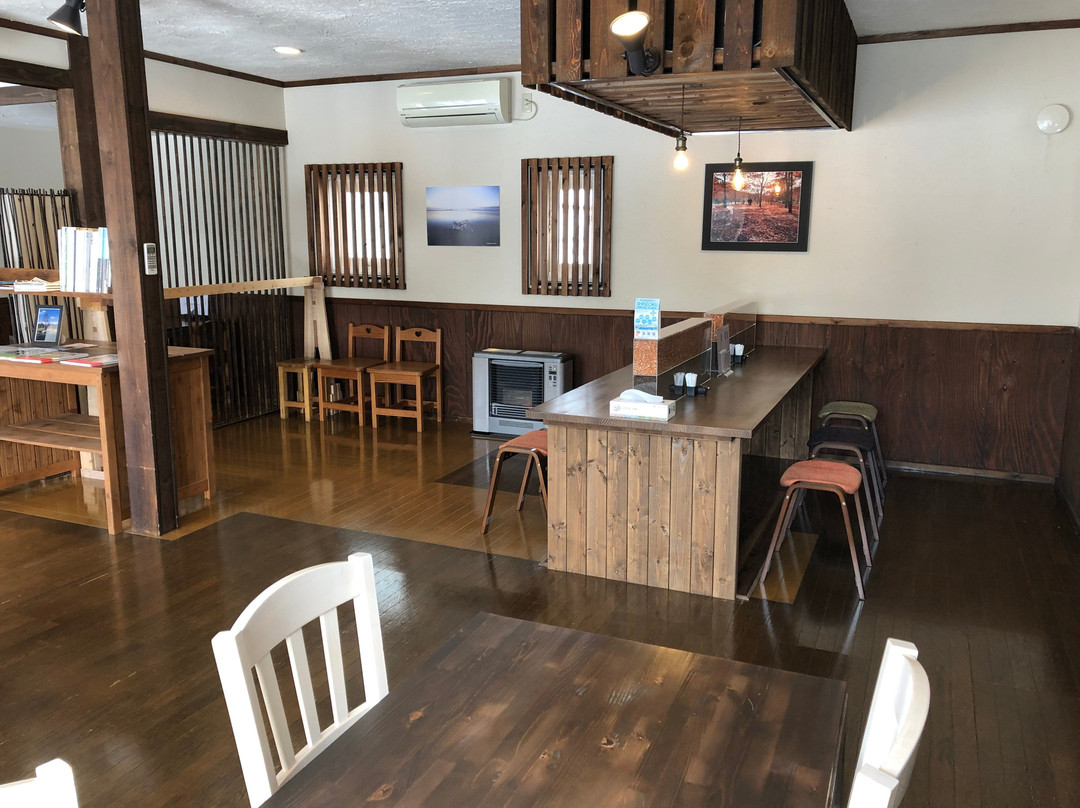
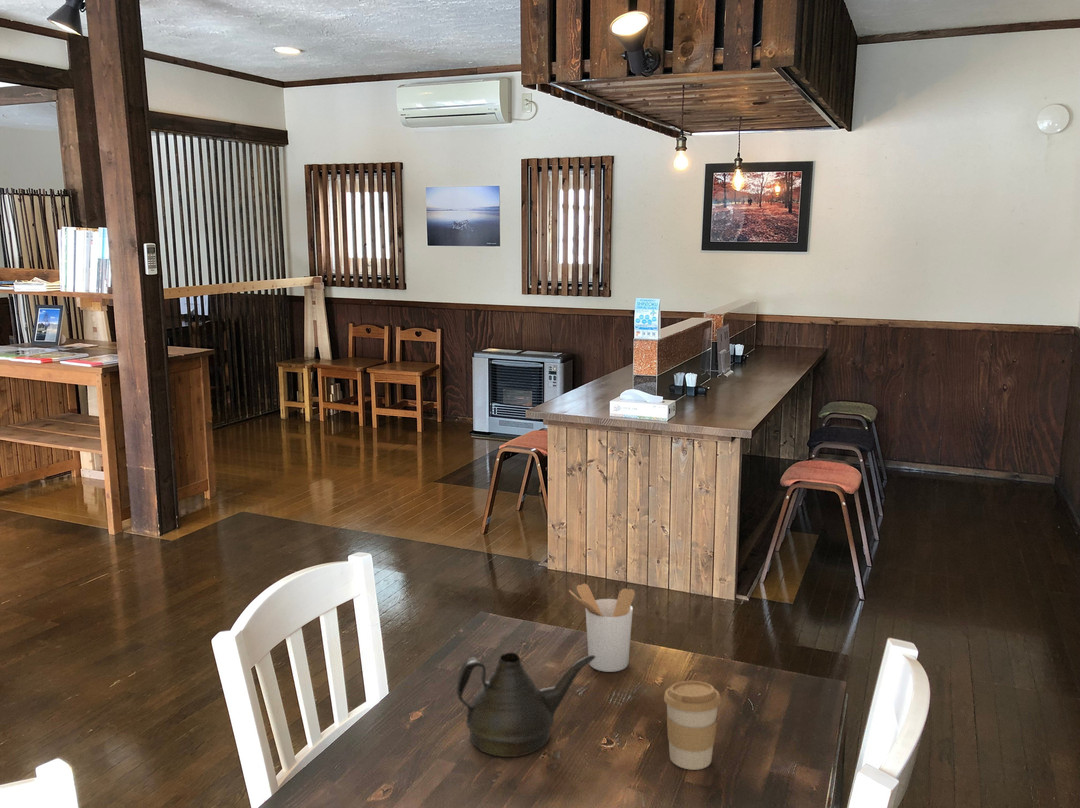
+ teapot [456,652,595,758]
+ coffee cup [663,680,722,771]
+ utensil holder [568,583,636,673]
